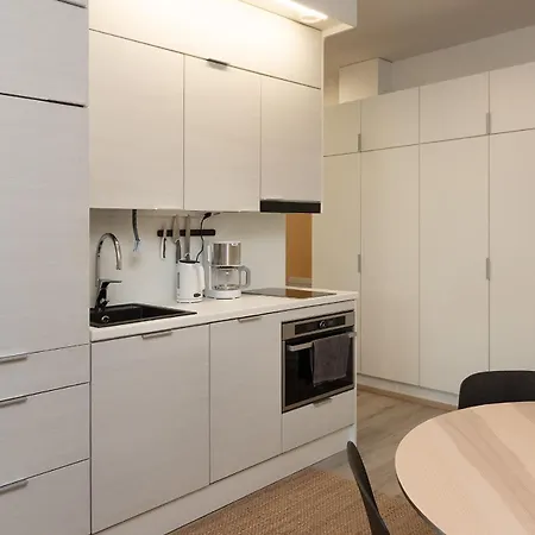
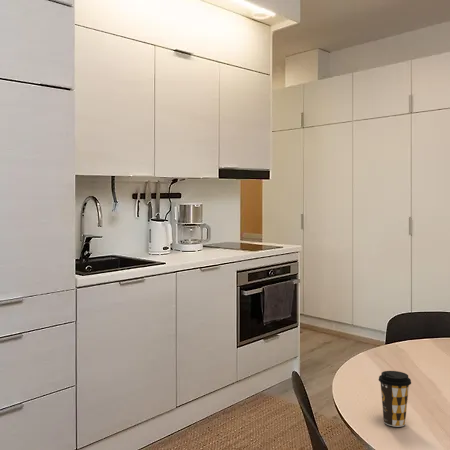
+ coffee cup [377,370,412,428]
